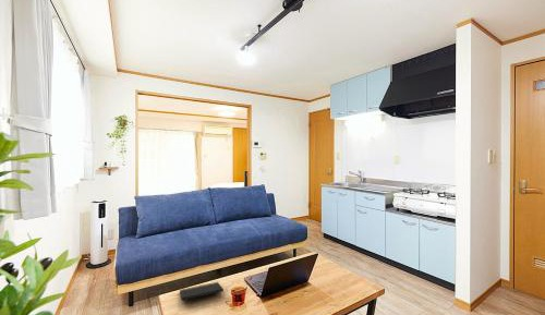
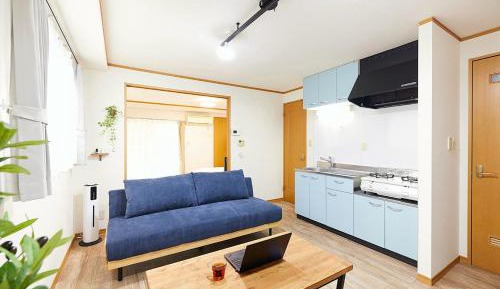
- notepad [179,281,226,302]
